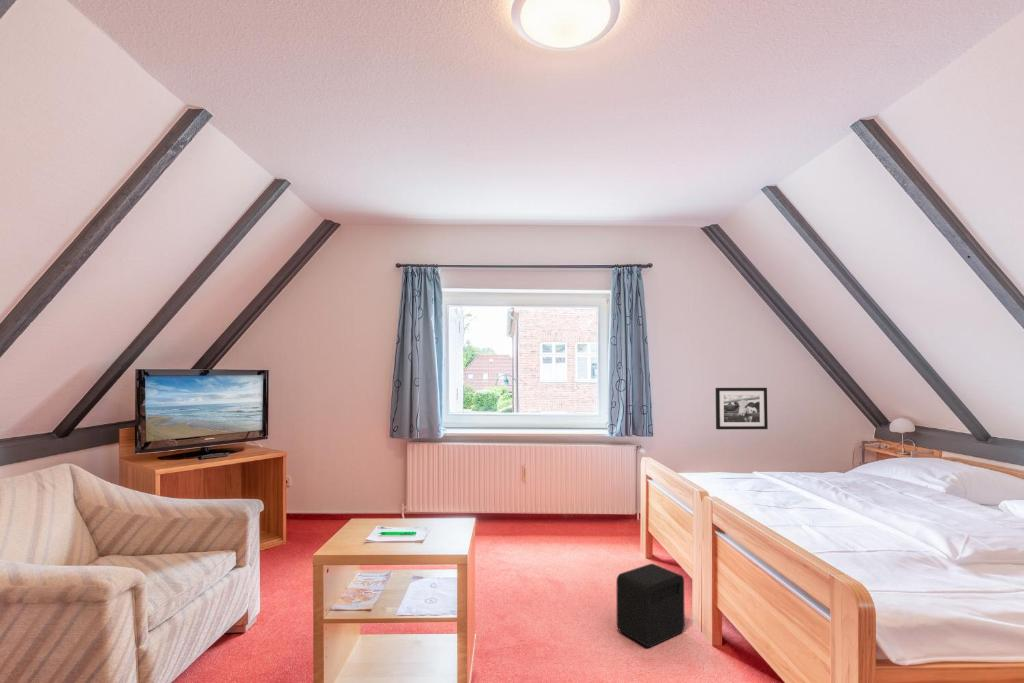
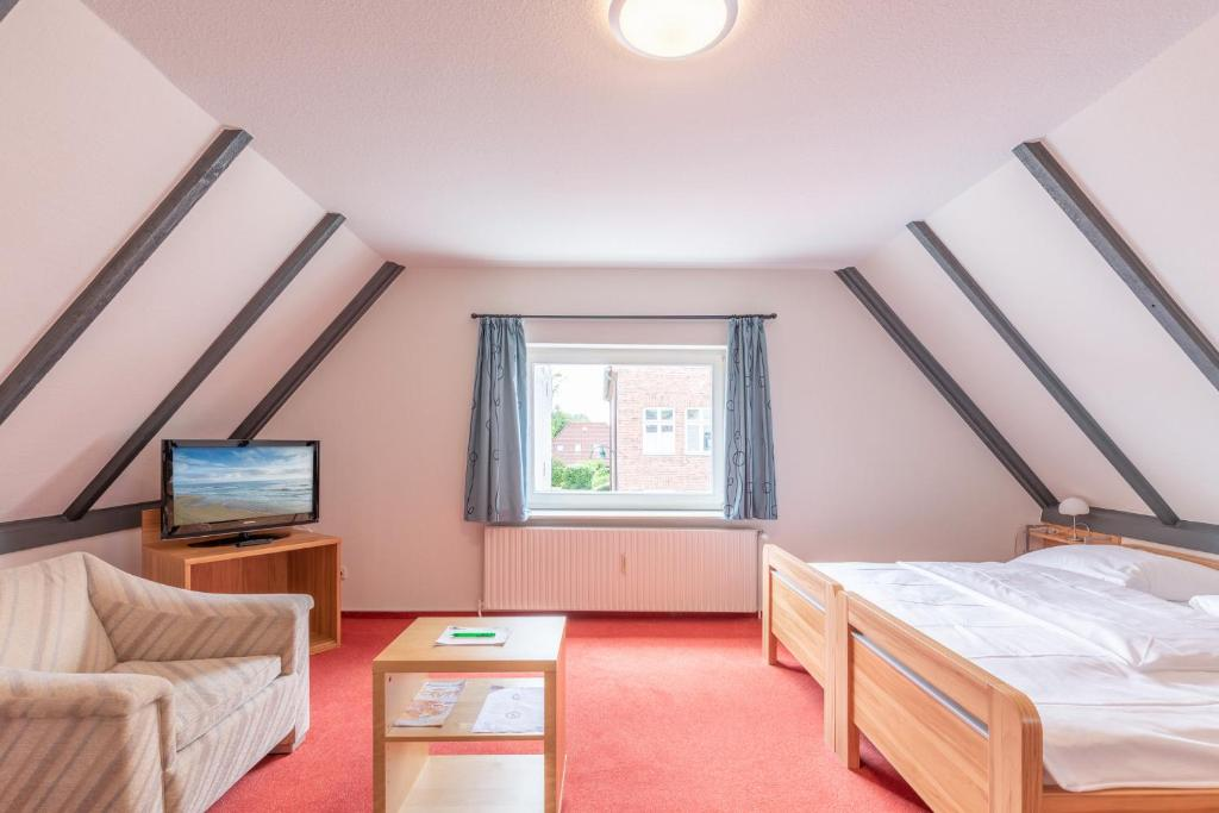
- picture frame [714,387,769,430]
- air purifier [615,563,686,648]
